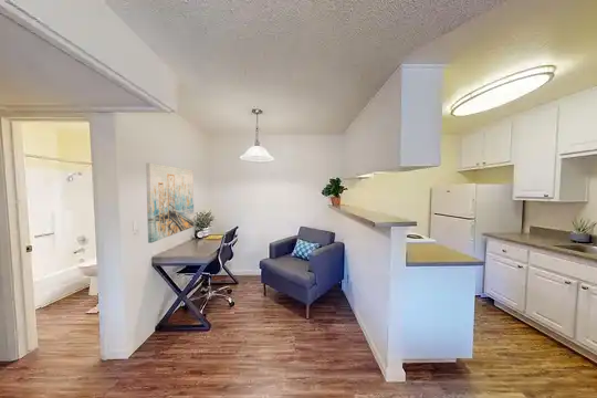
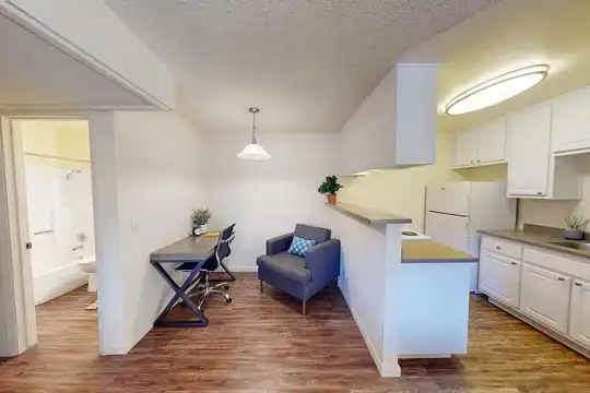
- wall art [145,161,196,244]
